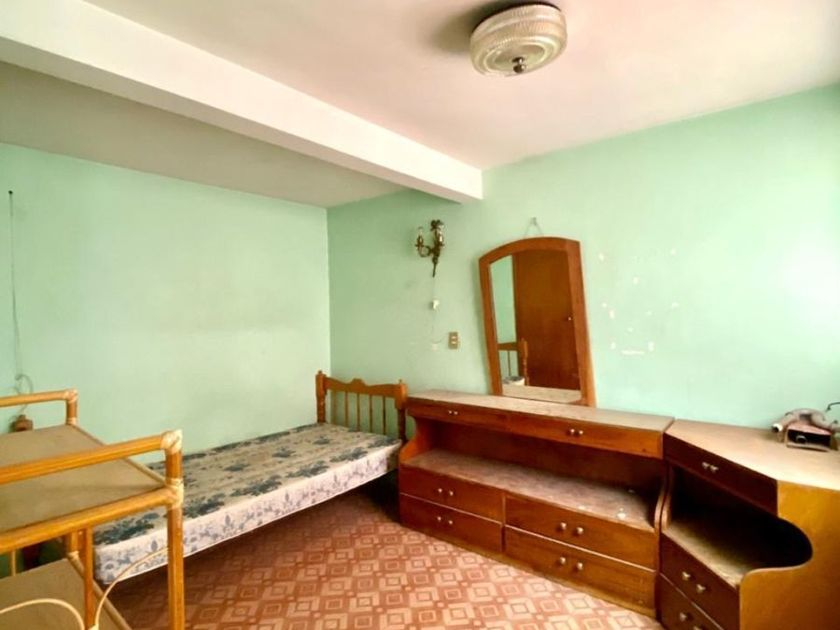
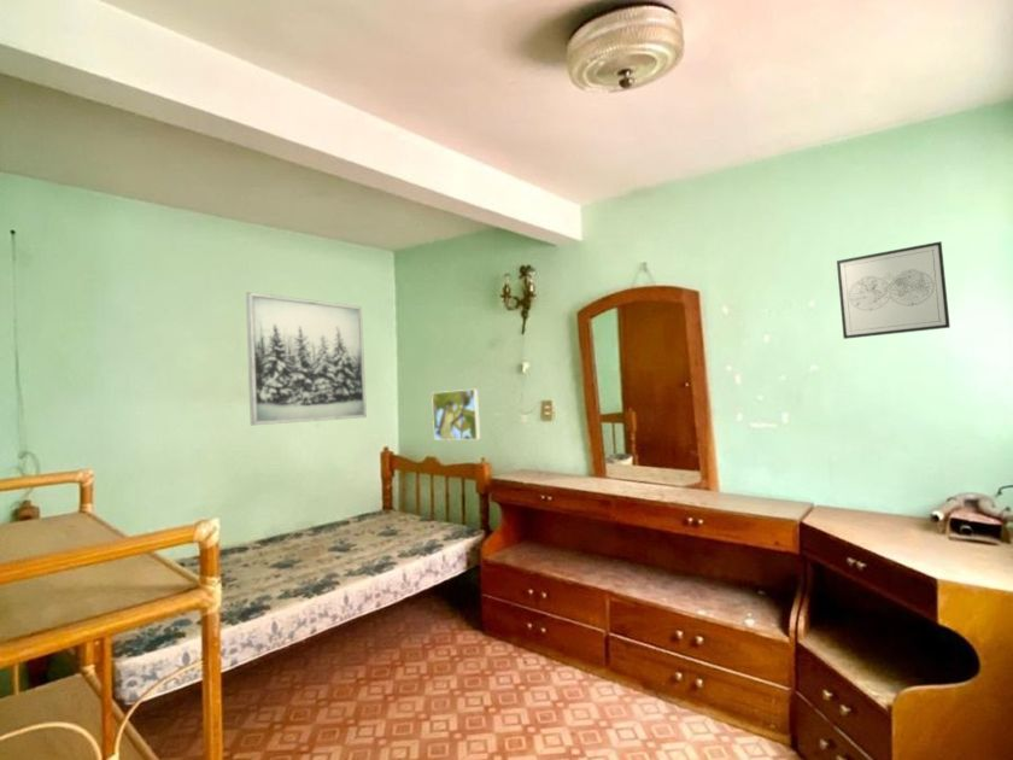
+ wall art [245,291,368,426]
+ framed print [431,388,481,442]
+ wall art [836,240,951,340]
